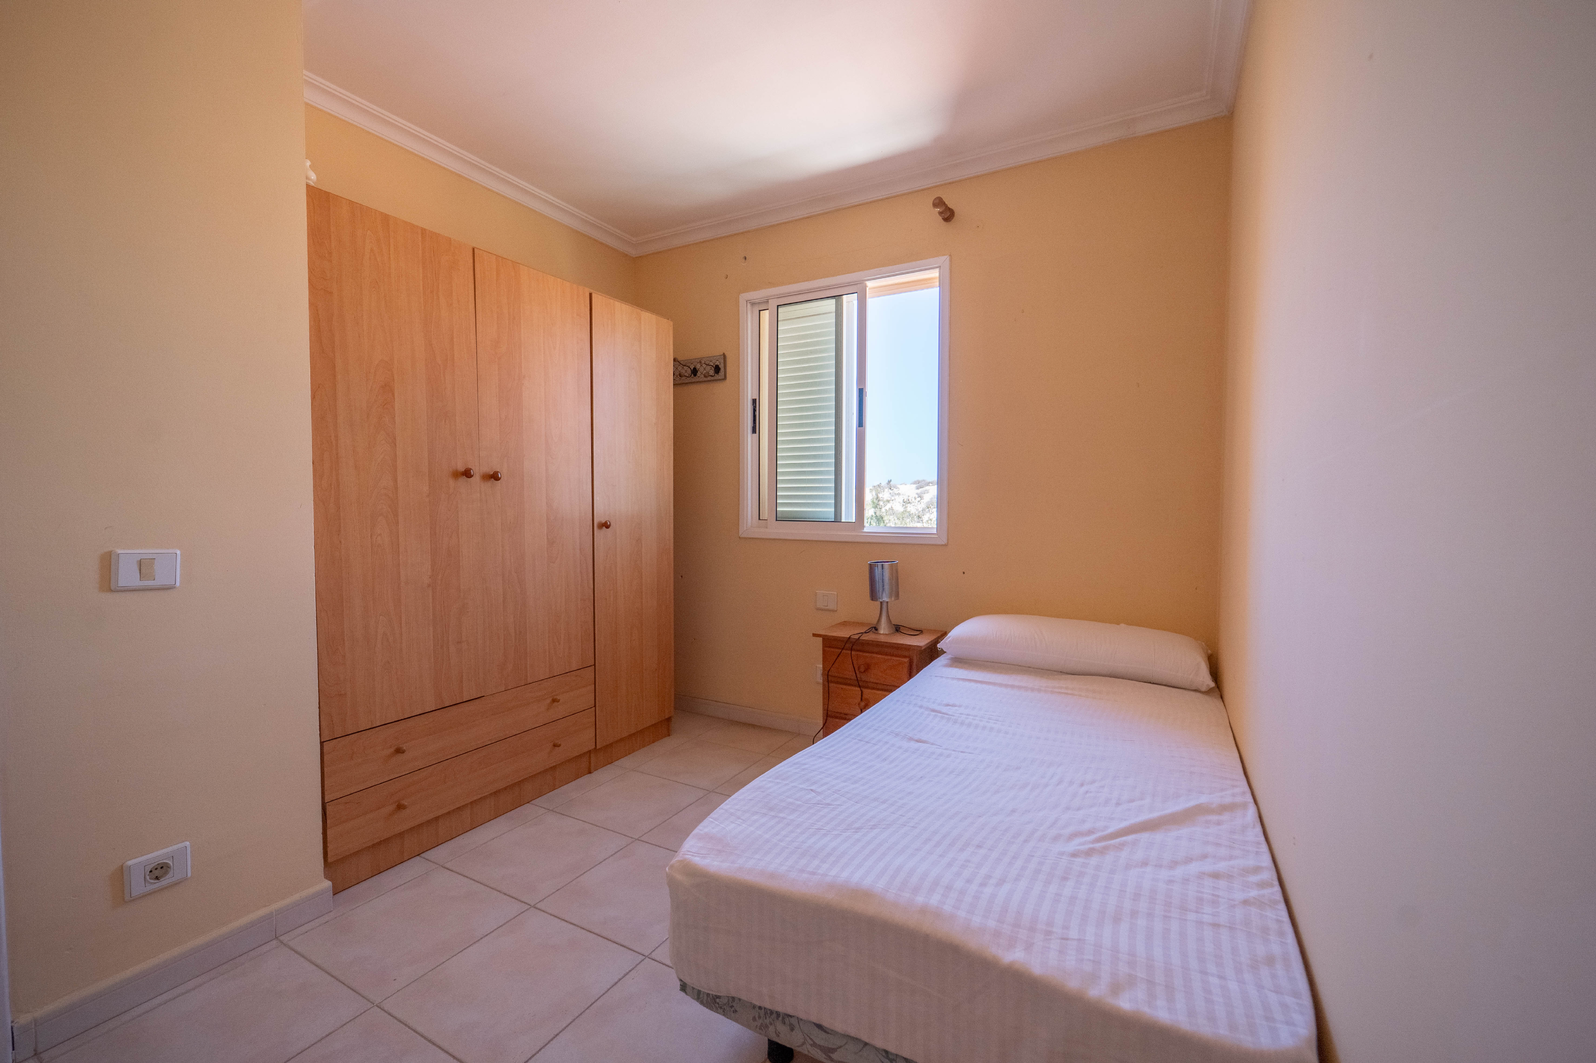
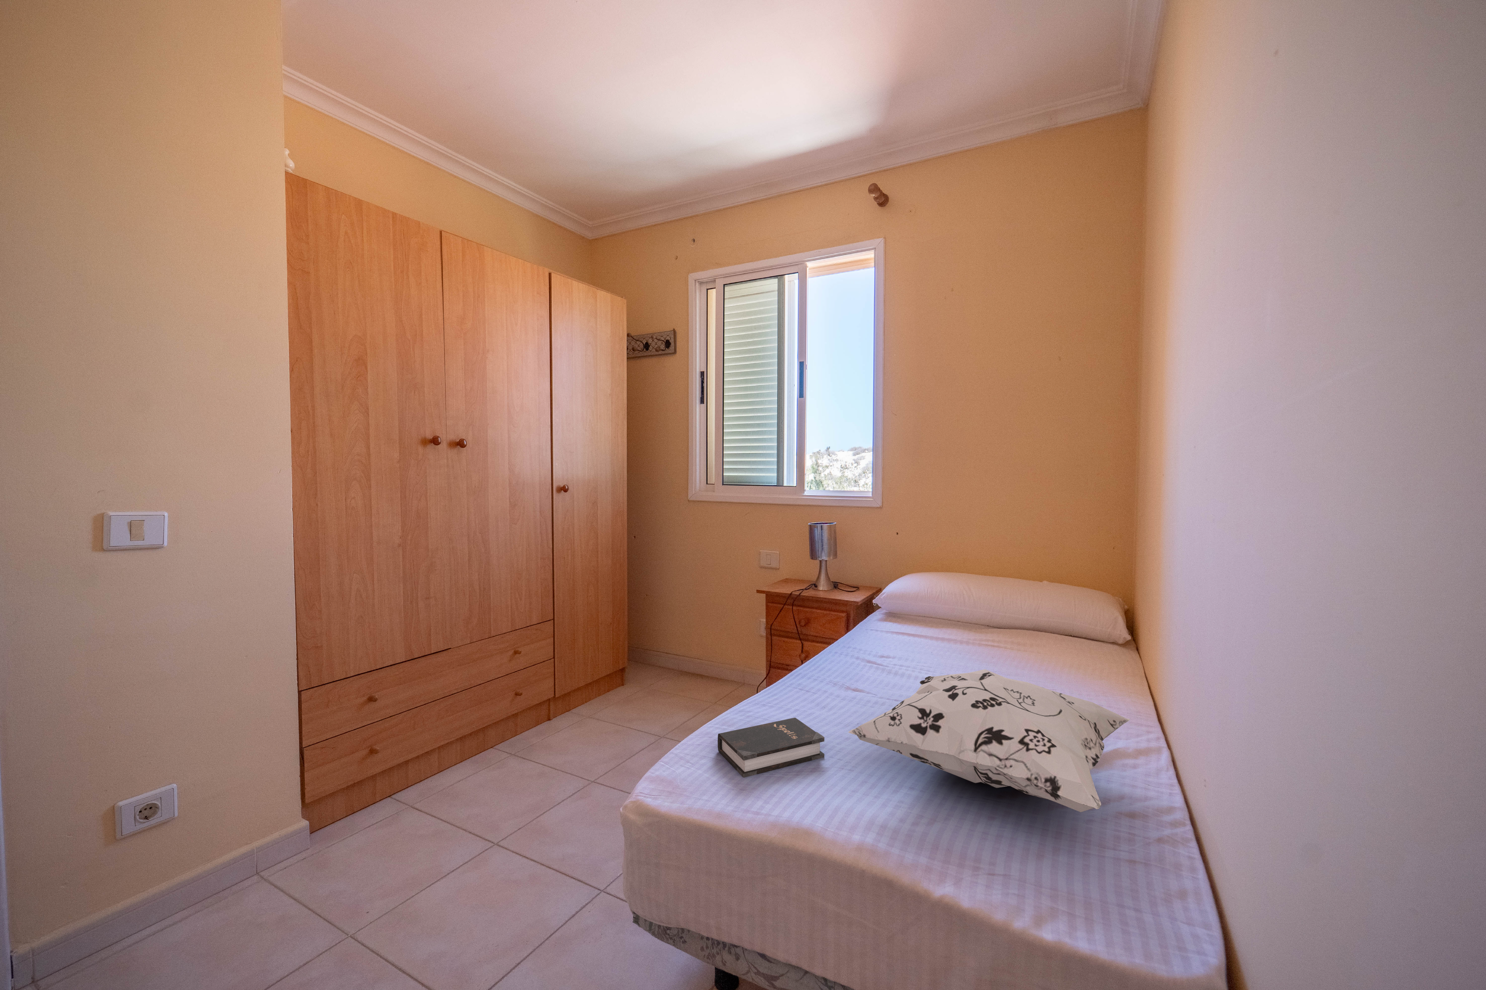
+ hardback book [717,717,824,778]
+ decorative pillow [847,670,1130,813]
